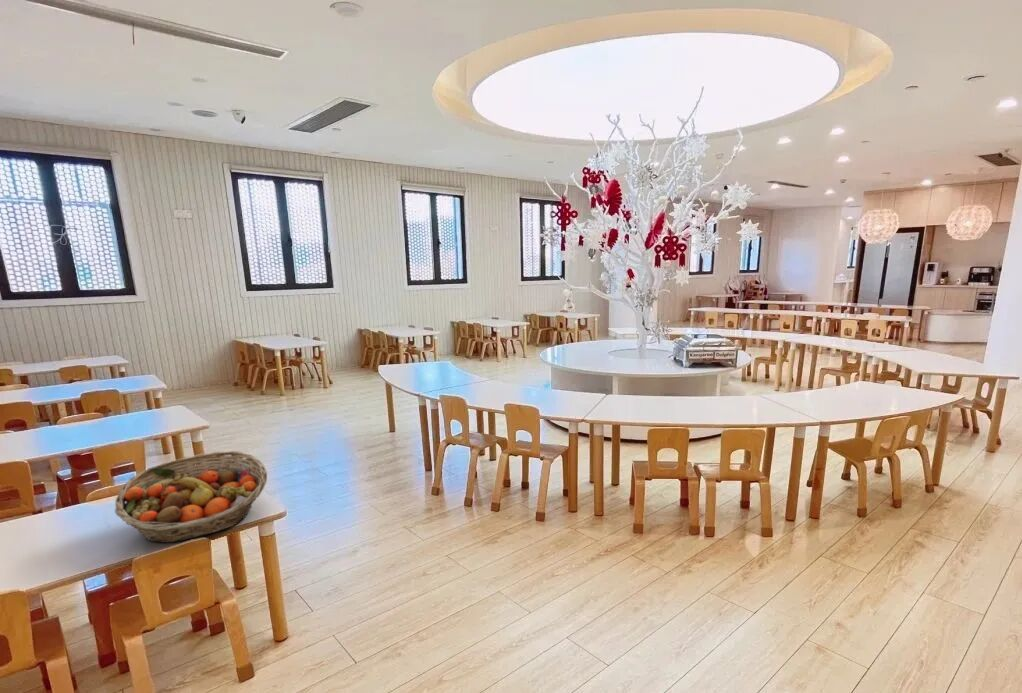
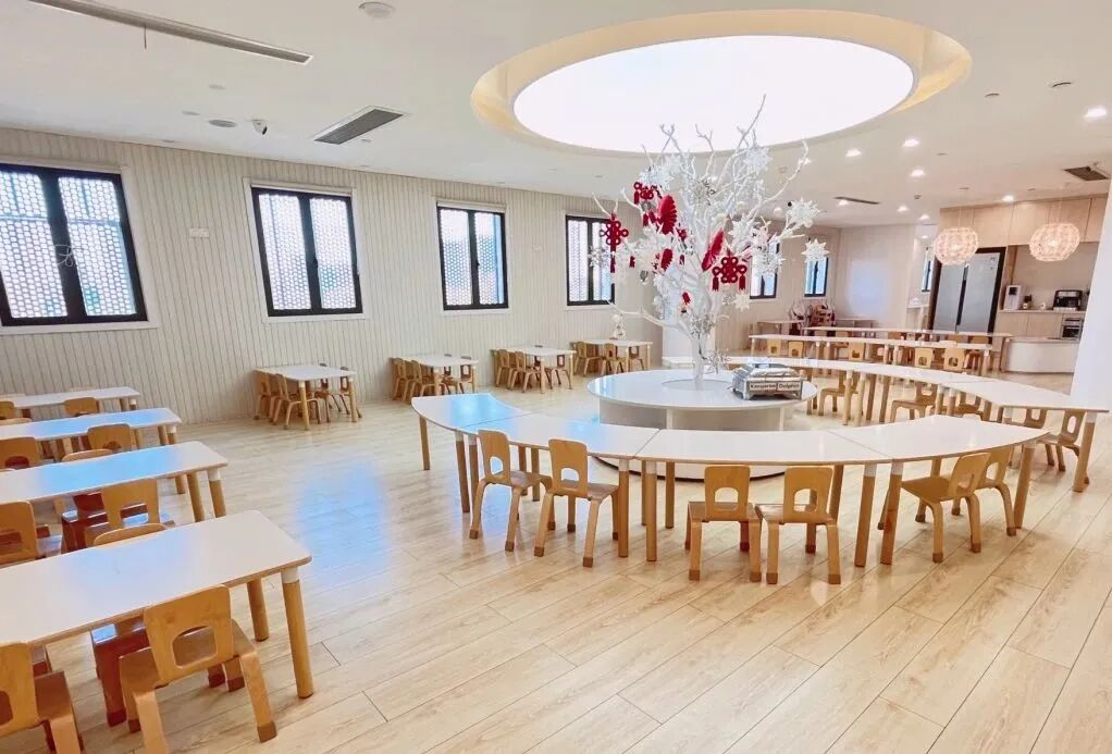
- fruit basket [114,450,268,544]
